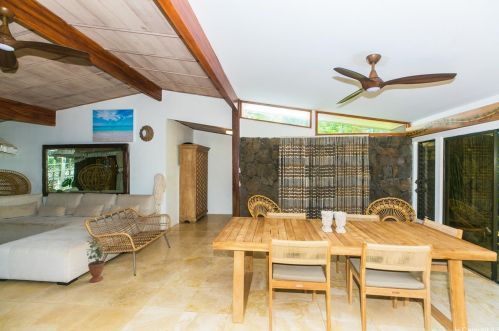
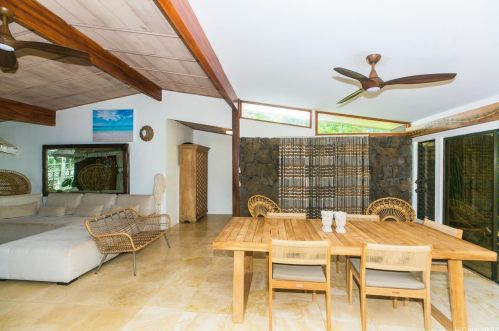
- potted plant [85,237,106,283]
